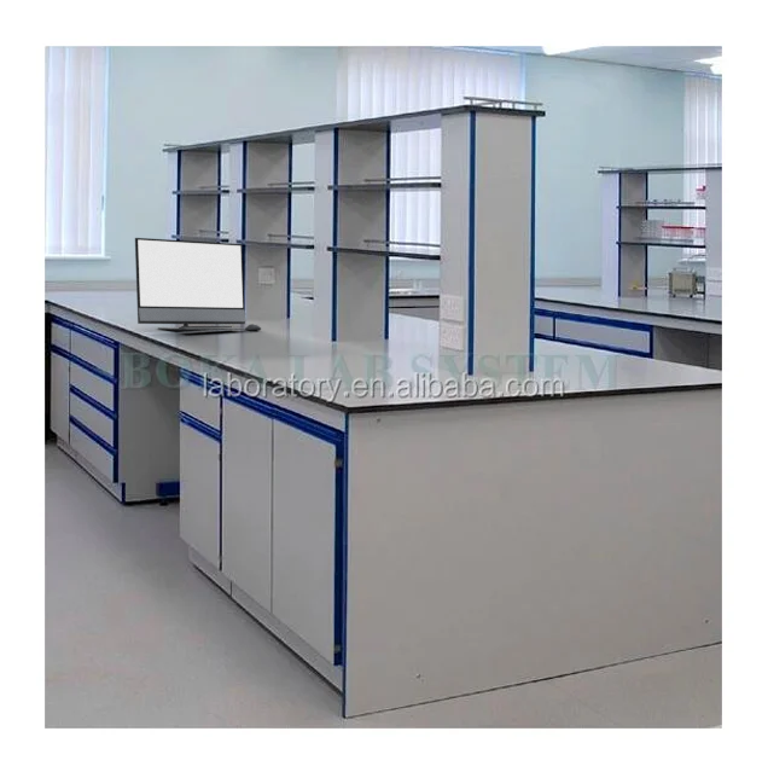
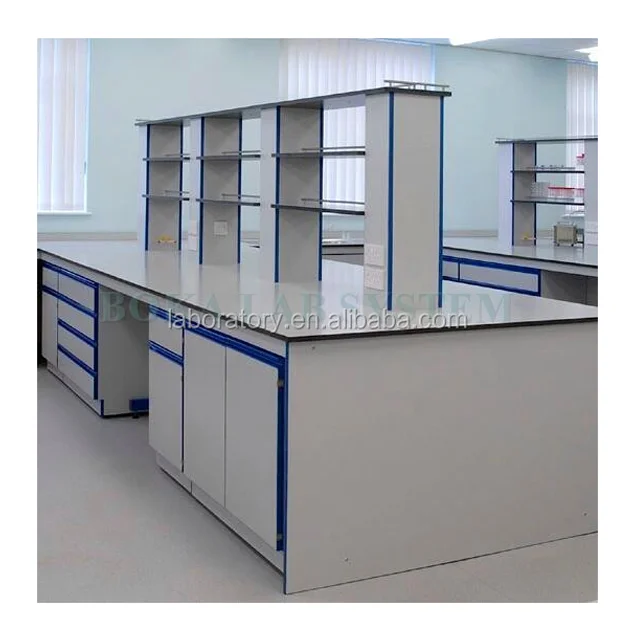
- monitor [134,237,262,331]
